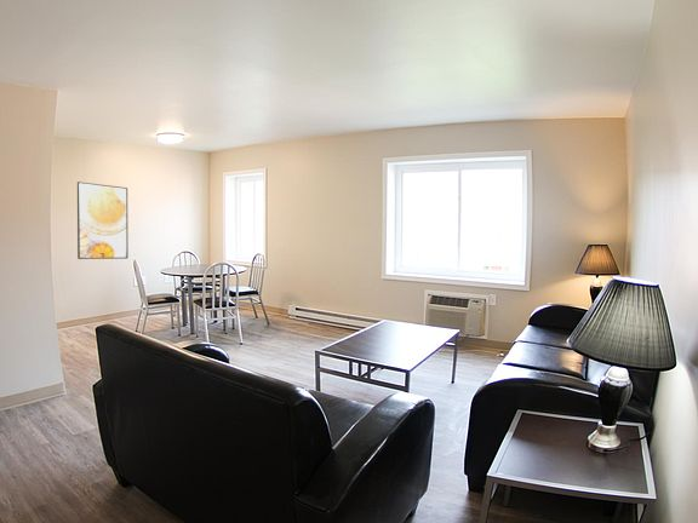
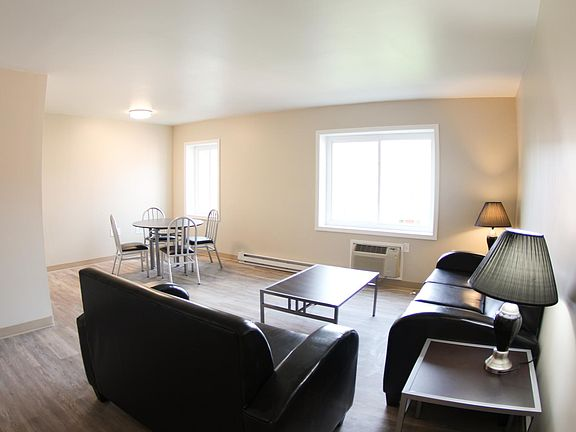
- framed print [76,180,130,260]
